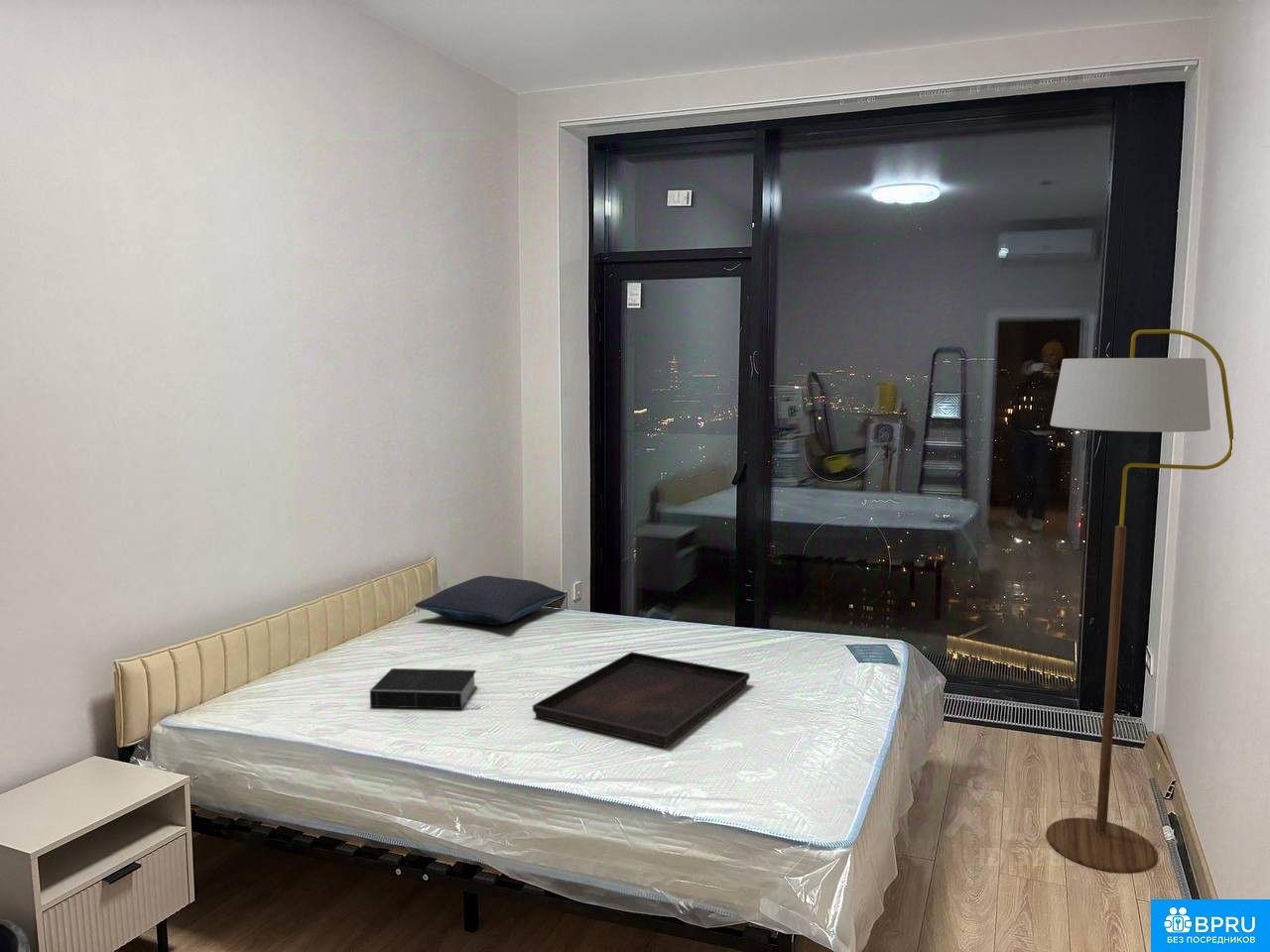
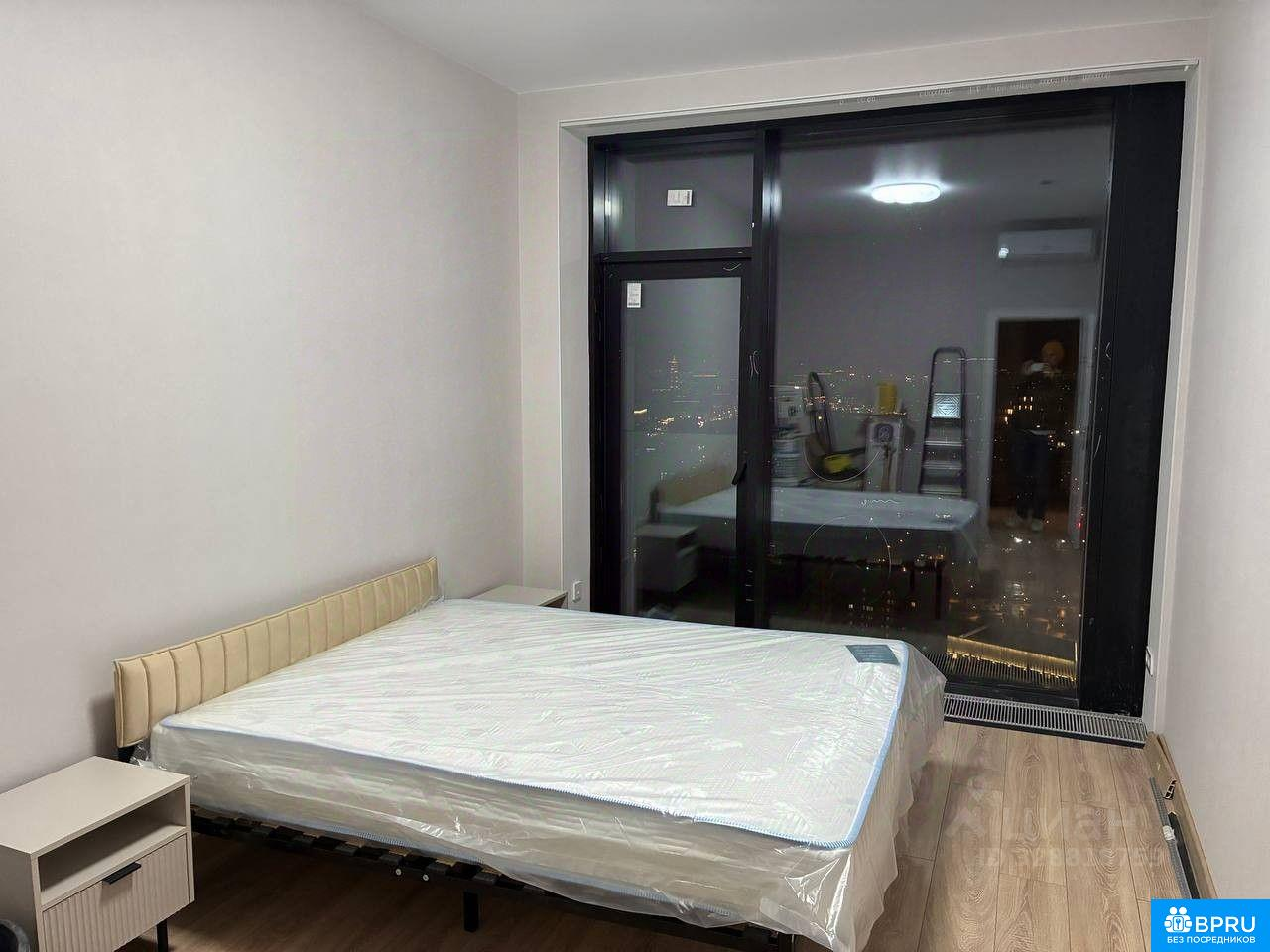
- book [369,667,482,710]
- pillow [414,575,567,626]
- floor lamp [1045,328,1234,874]
- serving tray [532,651,751,749]
